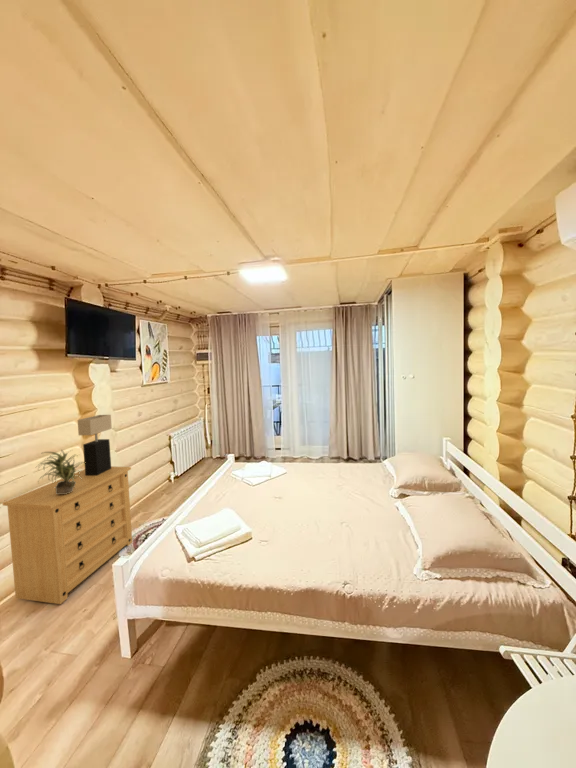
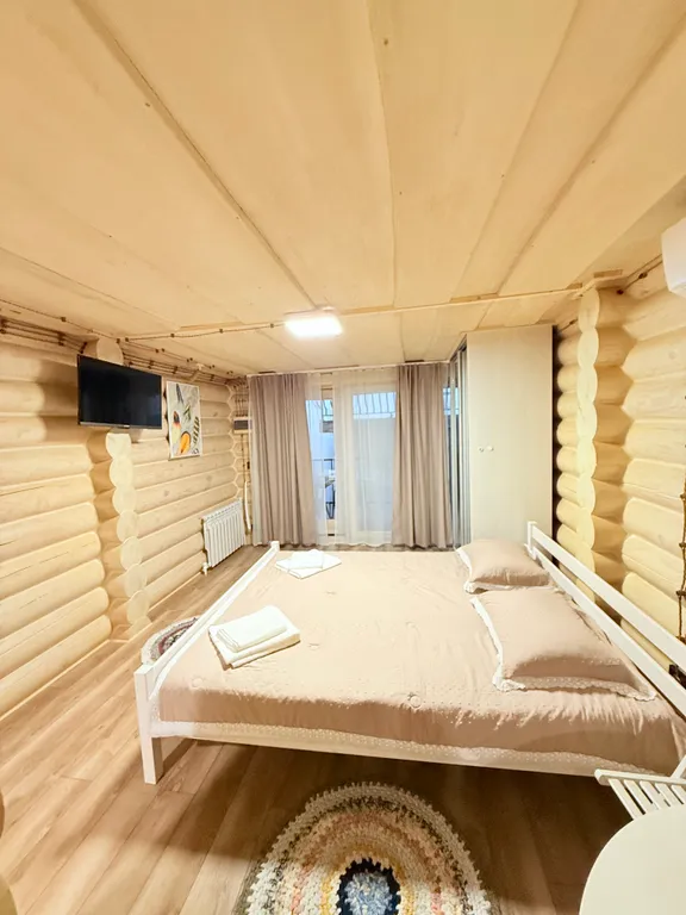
- table lamp [77,414,113,476]
- dresser [1,465,133,605]
- potted plant [36,449,86,494]
